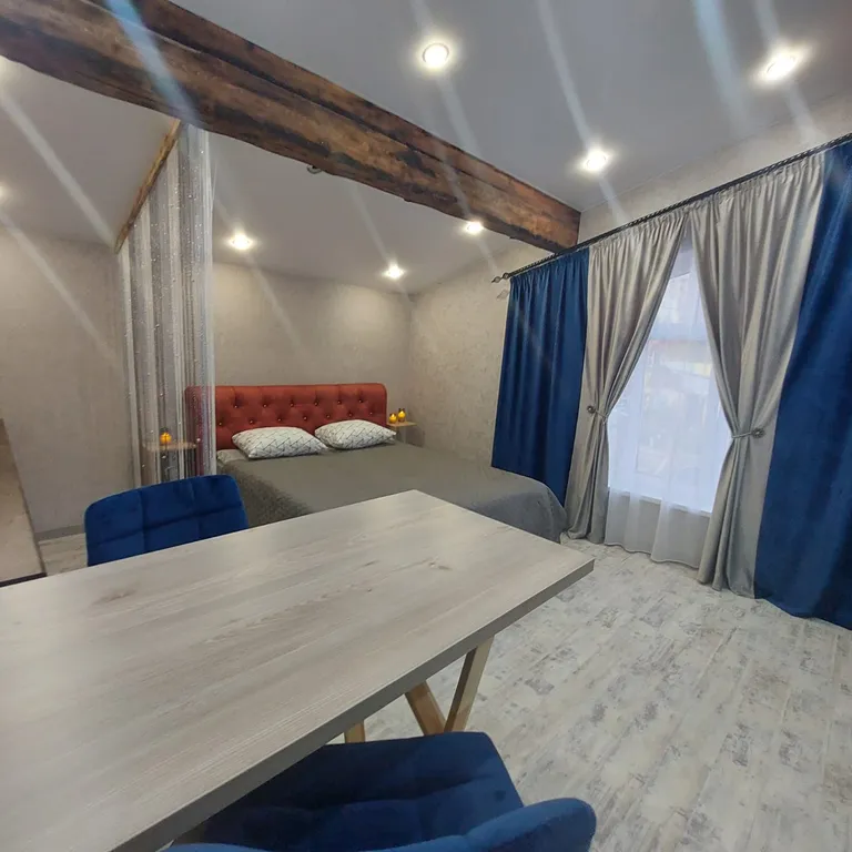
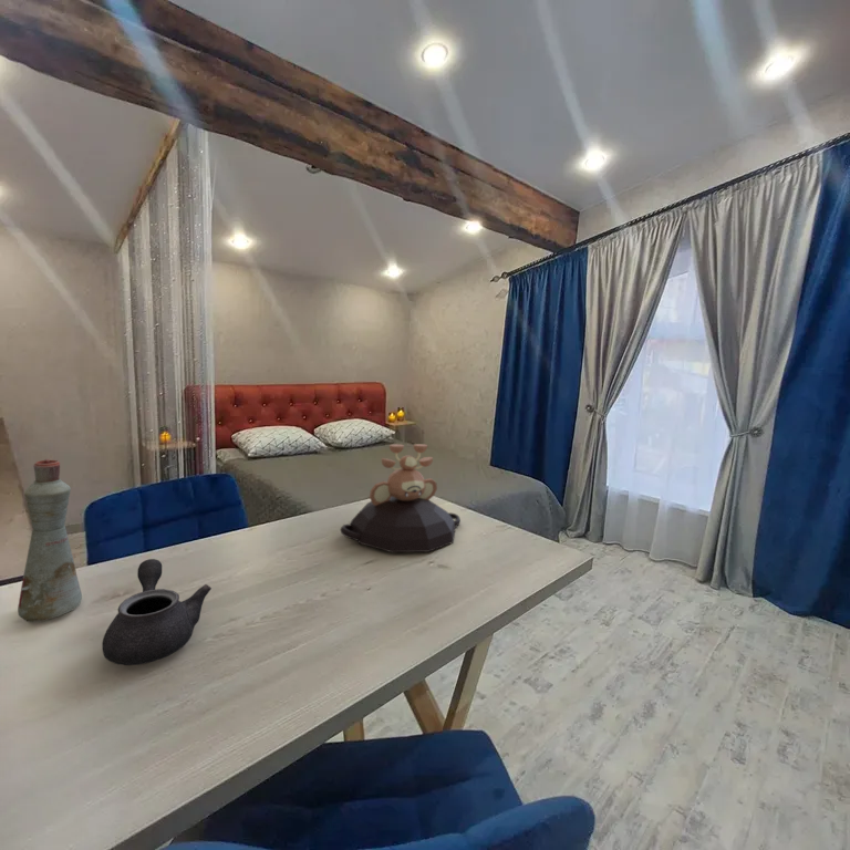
+ decorative bowl [340,443,462,553]
+ teapot [101,558,212,666]
+ bottle [17,458,83,623]
